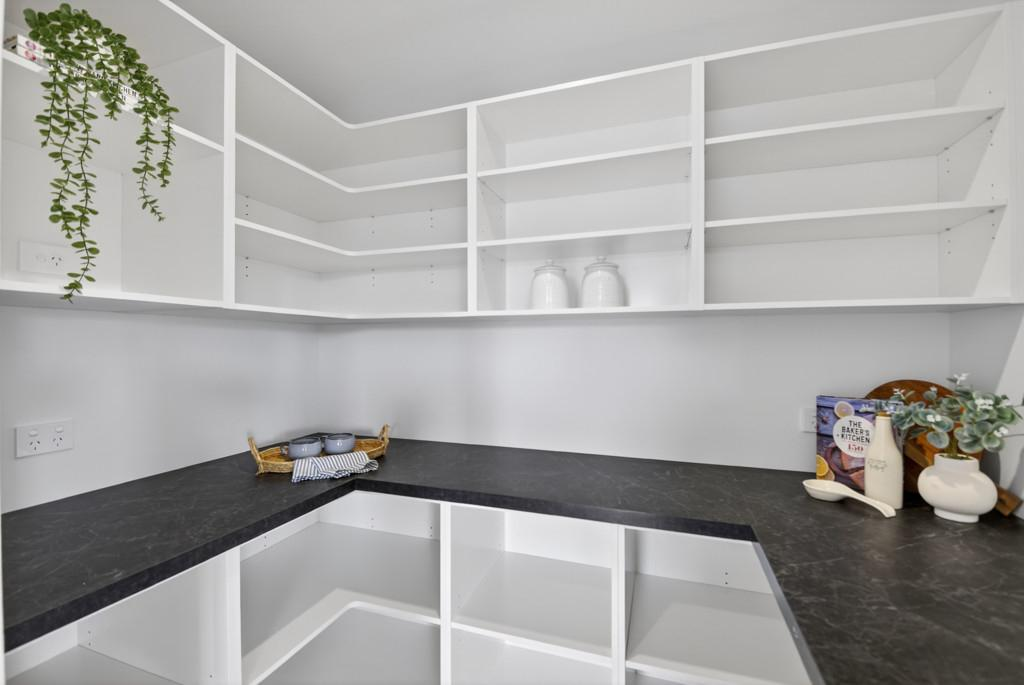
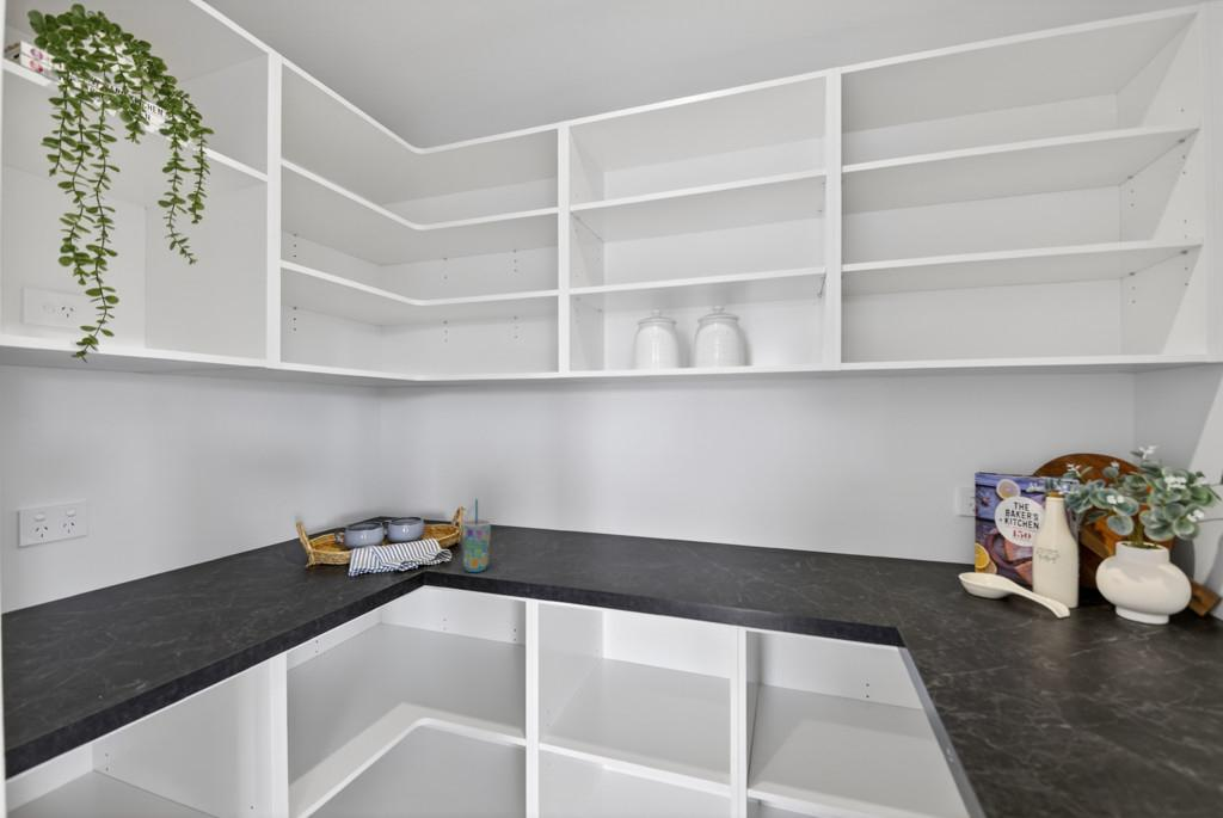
+ cup [461,498,492,573]
